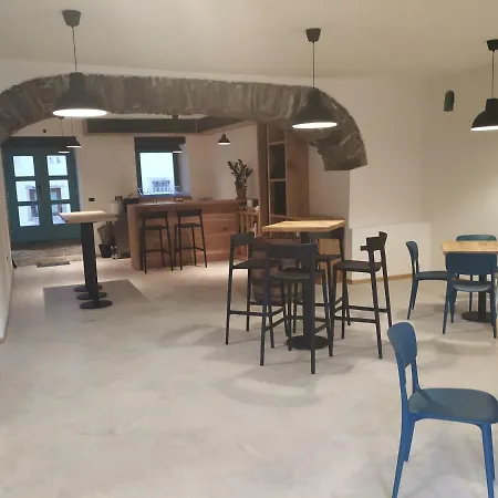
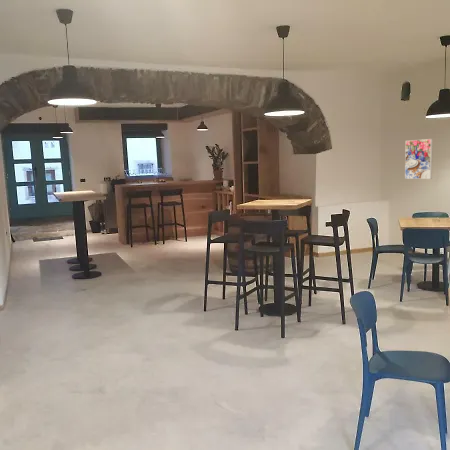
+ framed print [404,138,434,180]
